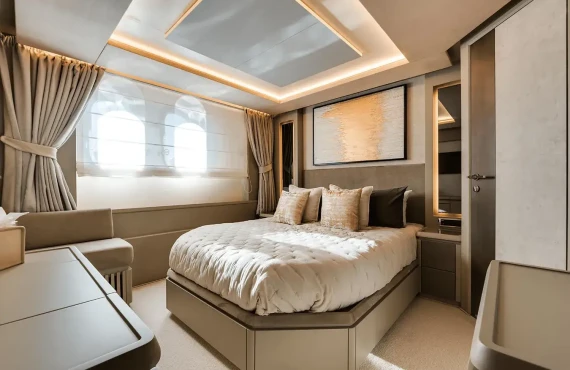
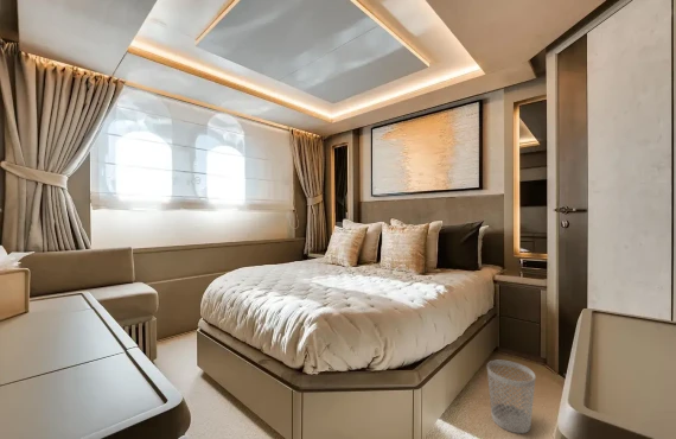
+ wastebasket [486,360,537,434]
